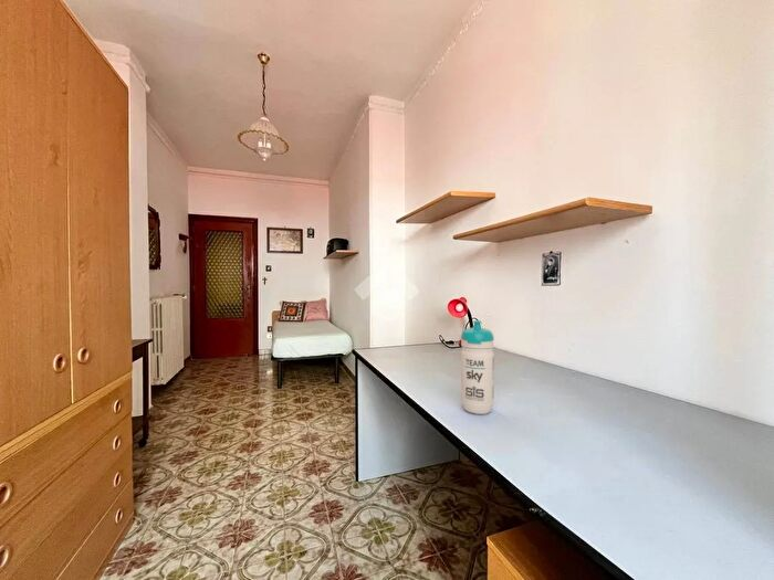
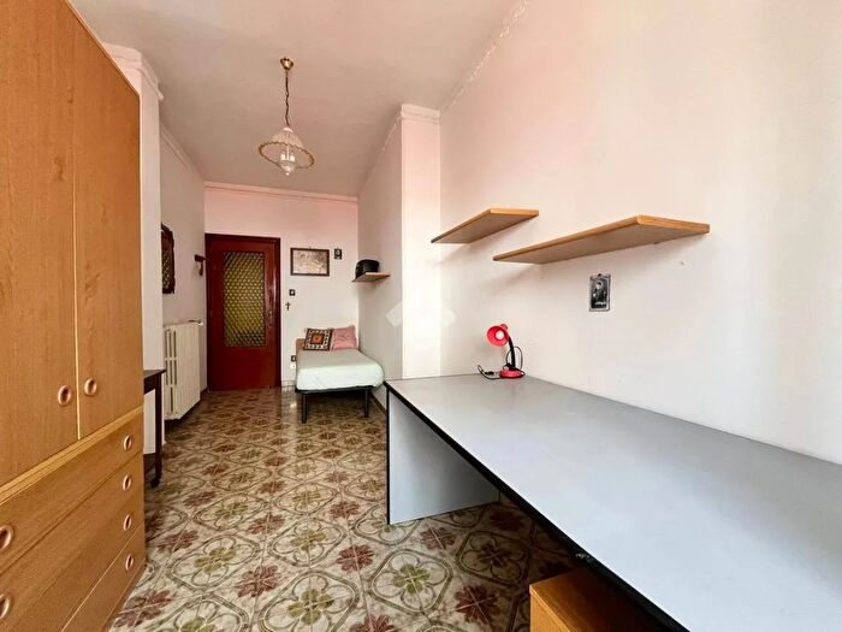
- water bottle [460,319,495,415]
